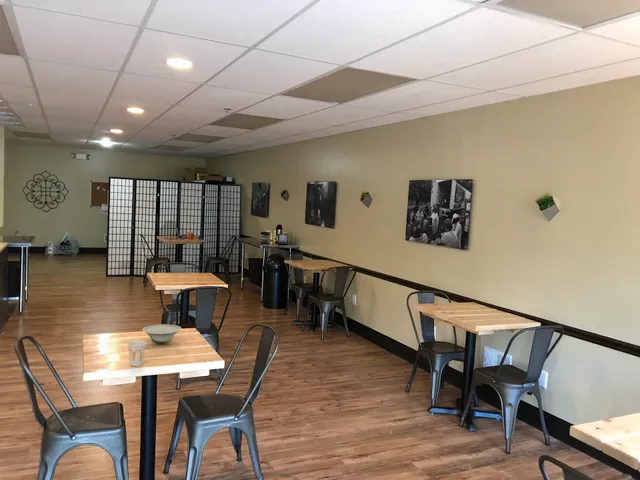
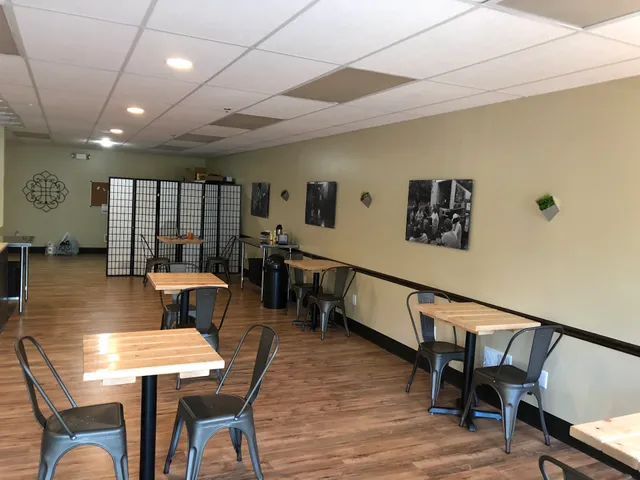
- bowl [141,324,182,345]
- cup [127,340,147,367]
